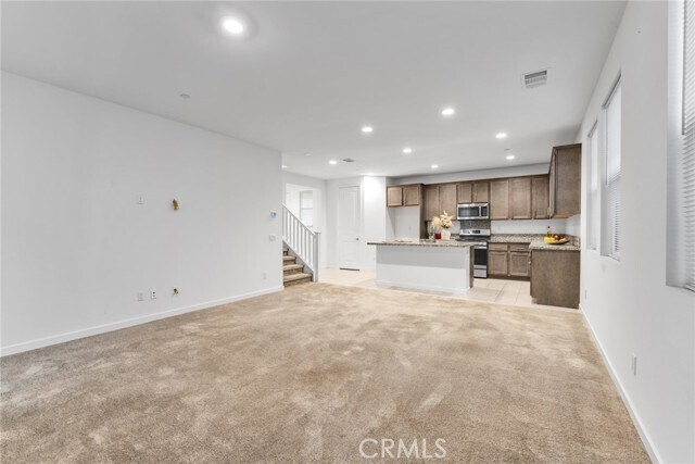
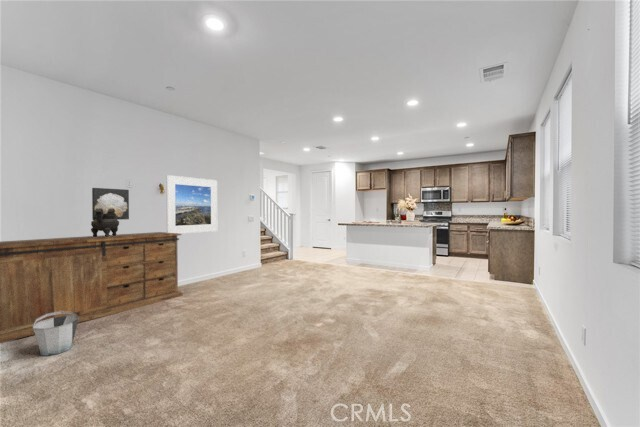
+ bucket [32,311,79,357]
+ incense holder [90,208,120,237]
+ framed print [165,174,218,235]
+ wall art [91,187,130,221]
+ sideboard [0,231,184,344]
